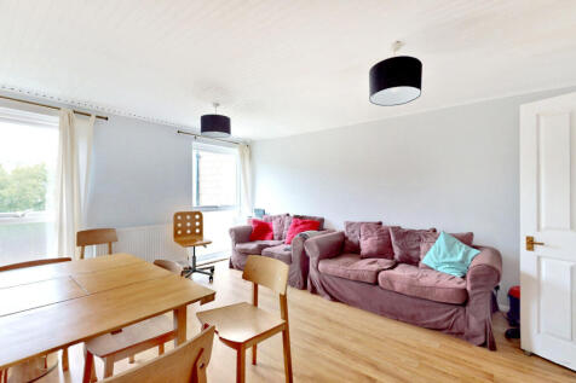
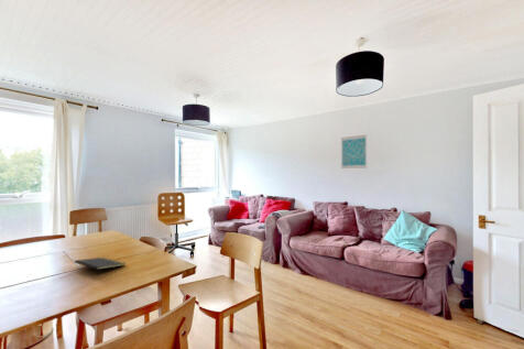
+ notepad [74,257,127,276]
+ wall art [340,134,368,170]
